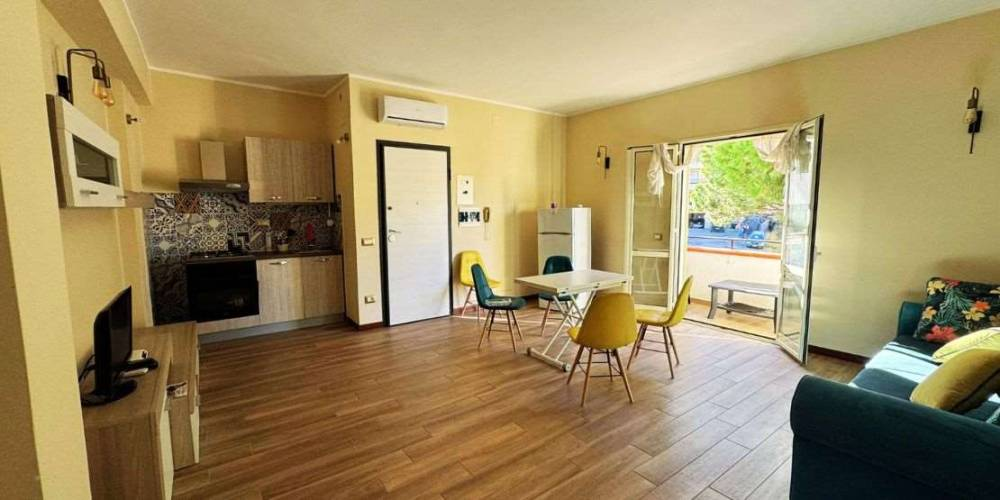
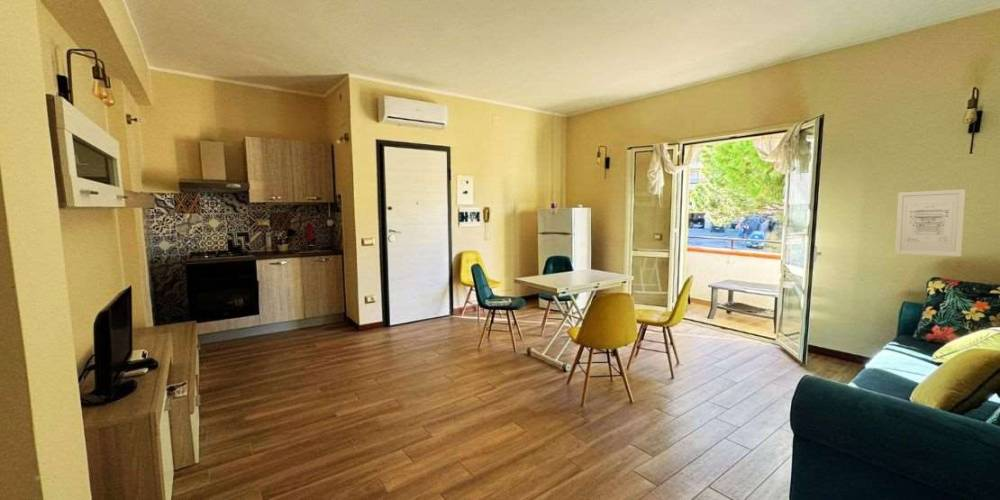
+ wall art [894,188,966,257]
